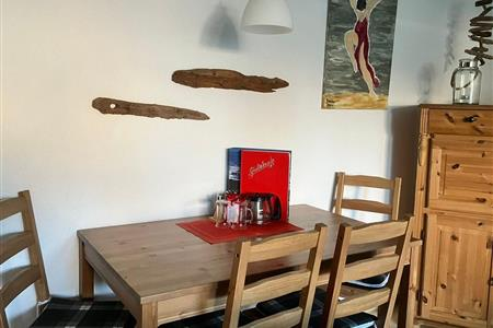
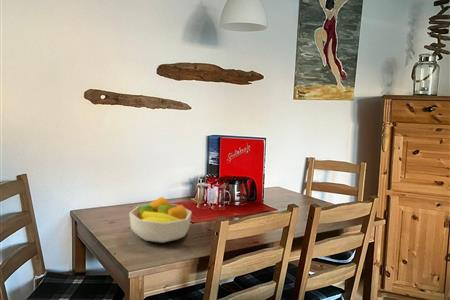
+ fruit bowl [128,196,193,244]
